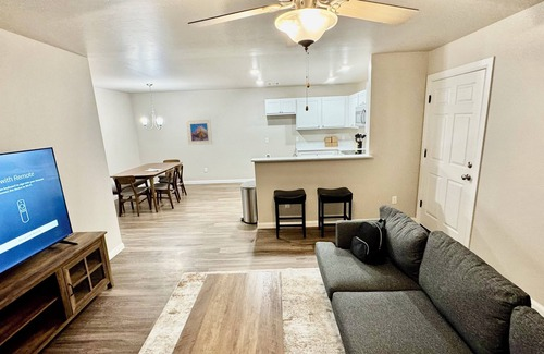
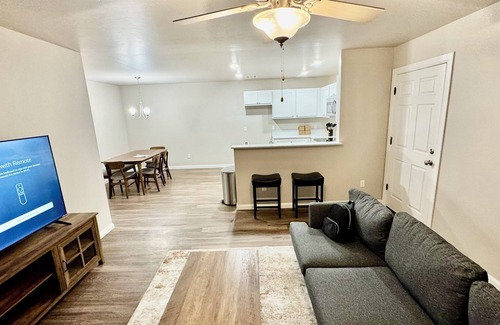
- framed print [185,119,213,146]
